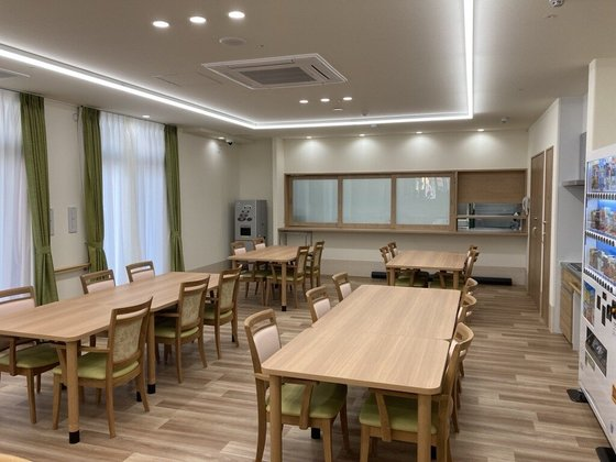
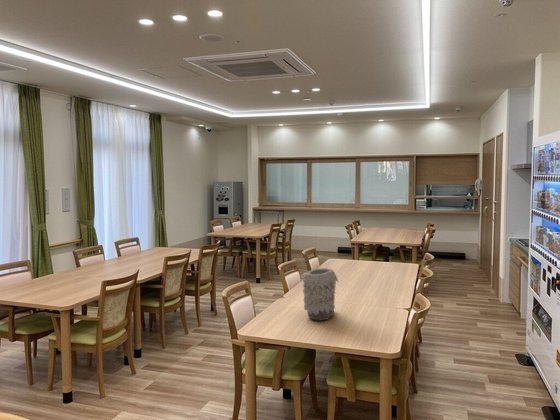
+ vase [302,267,339,322]
